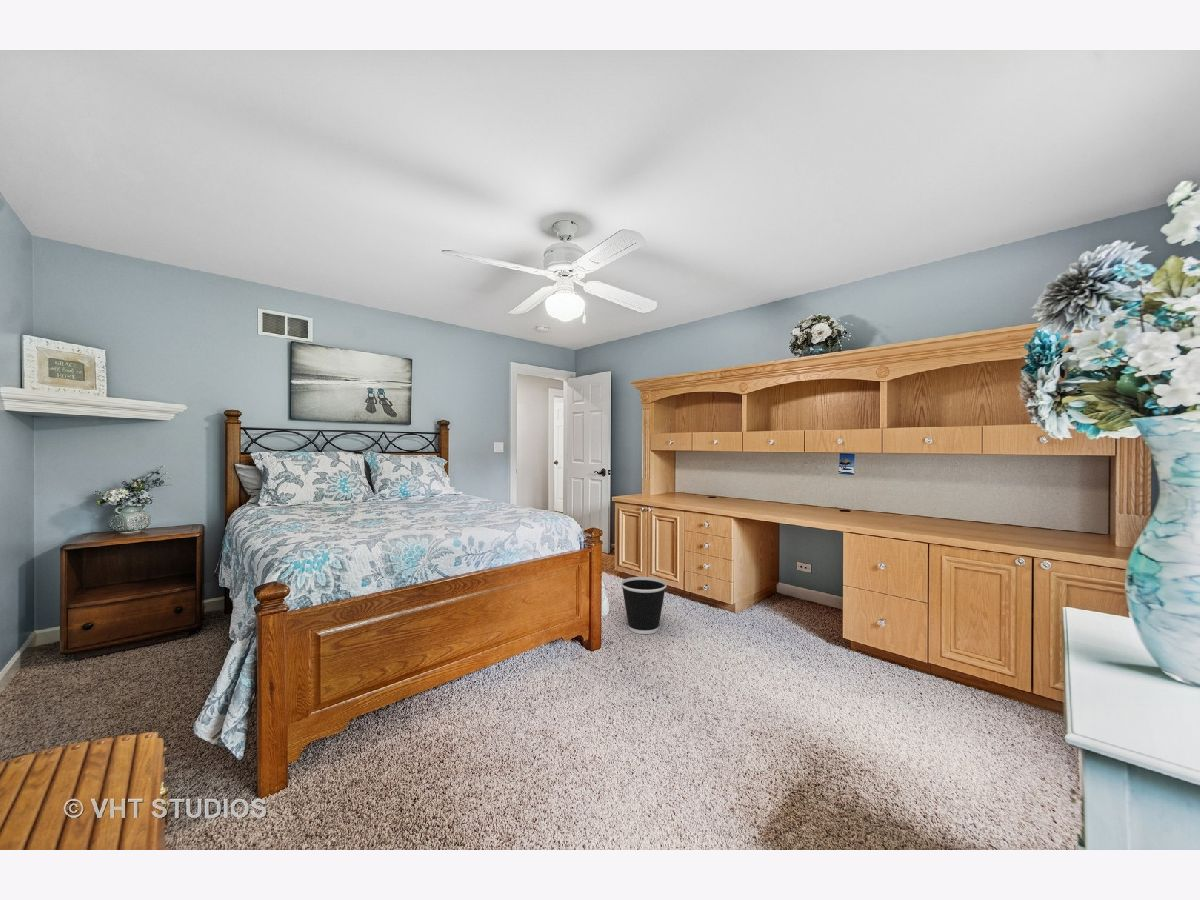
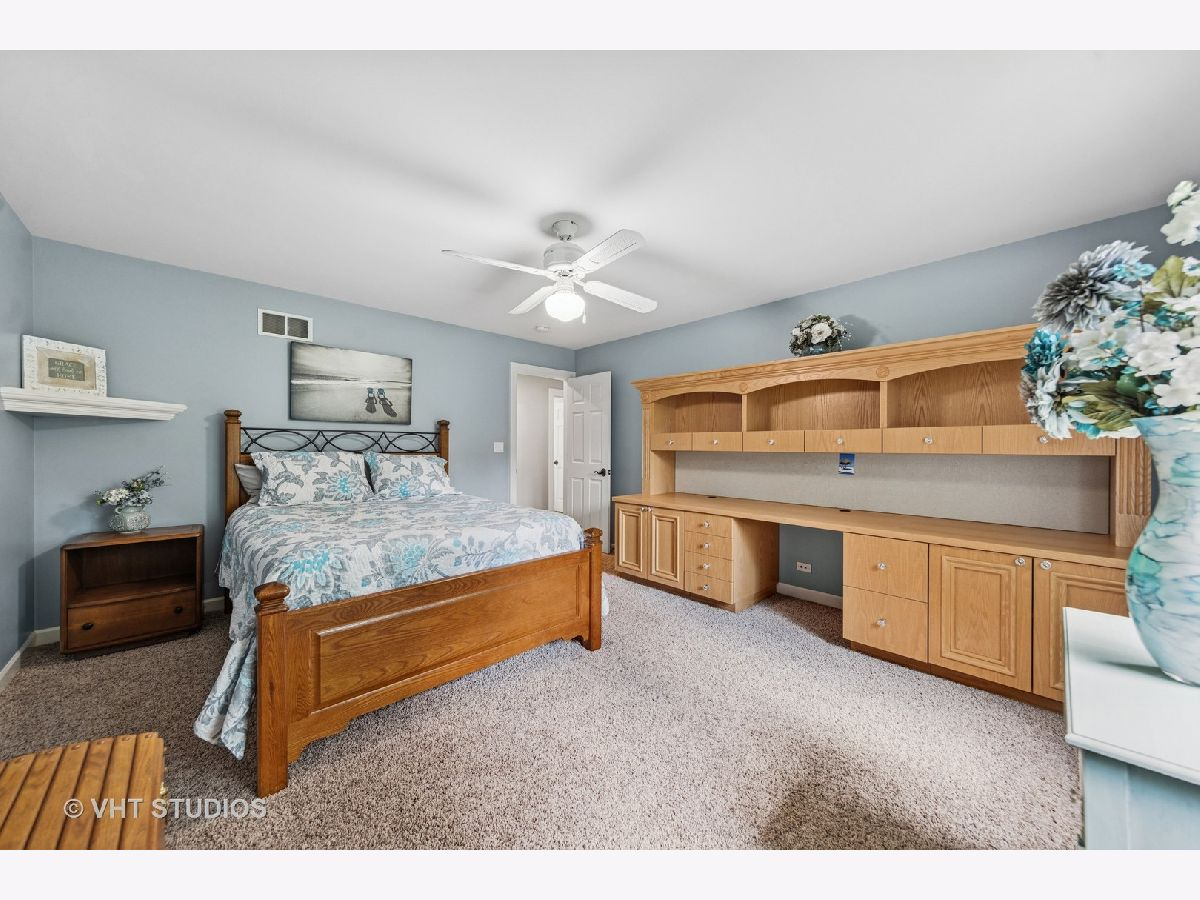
- wastebasket [620,576,668,635]
